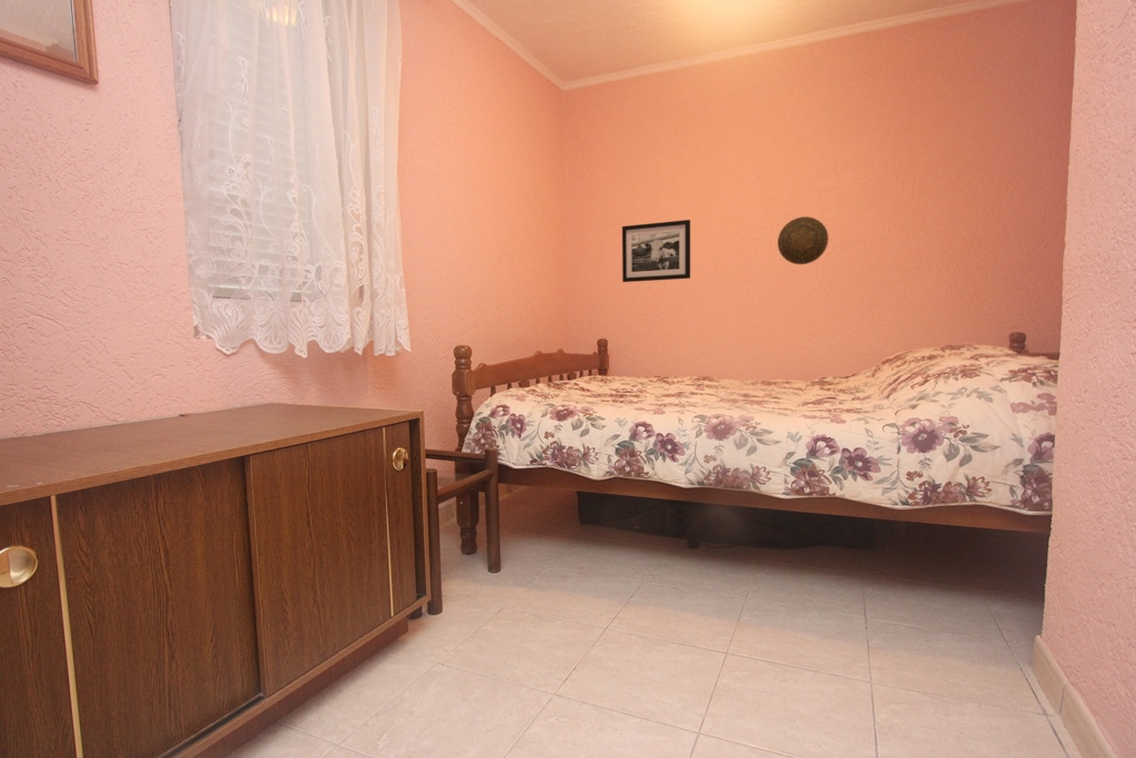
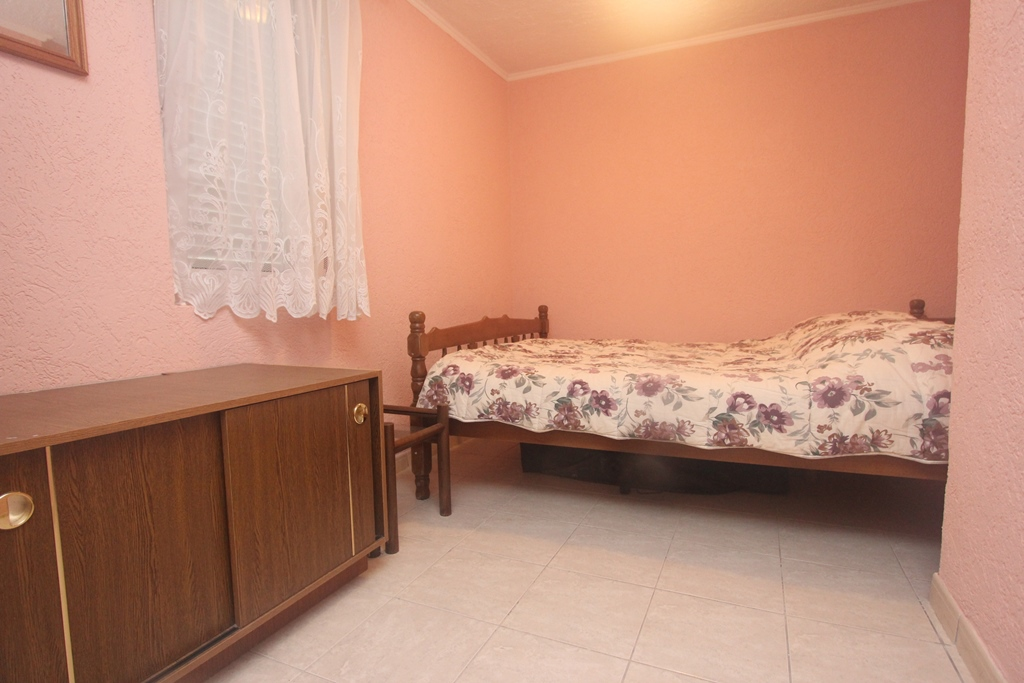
- decorative plate [777,215,830,265]
- picture frame [621,219,691,283]
